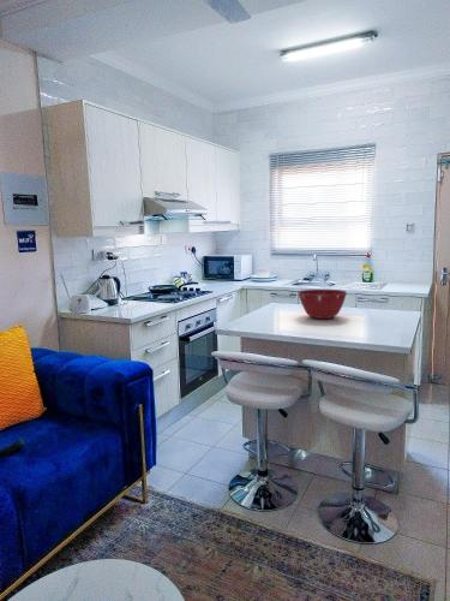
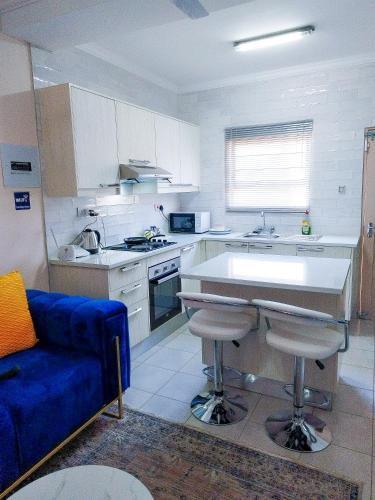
- mixing bowl [296,288,348,320]
